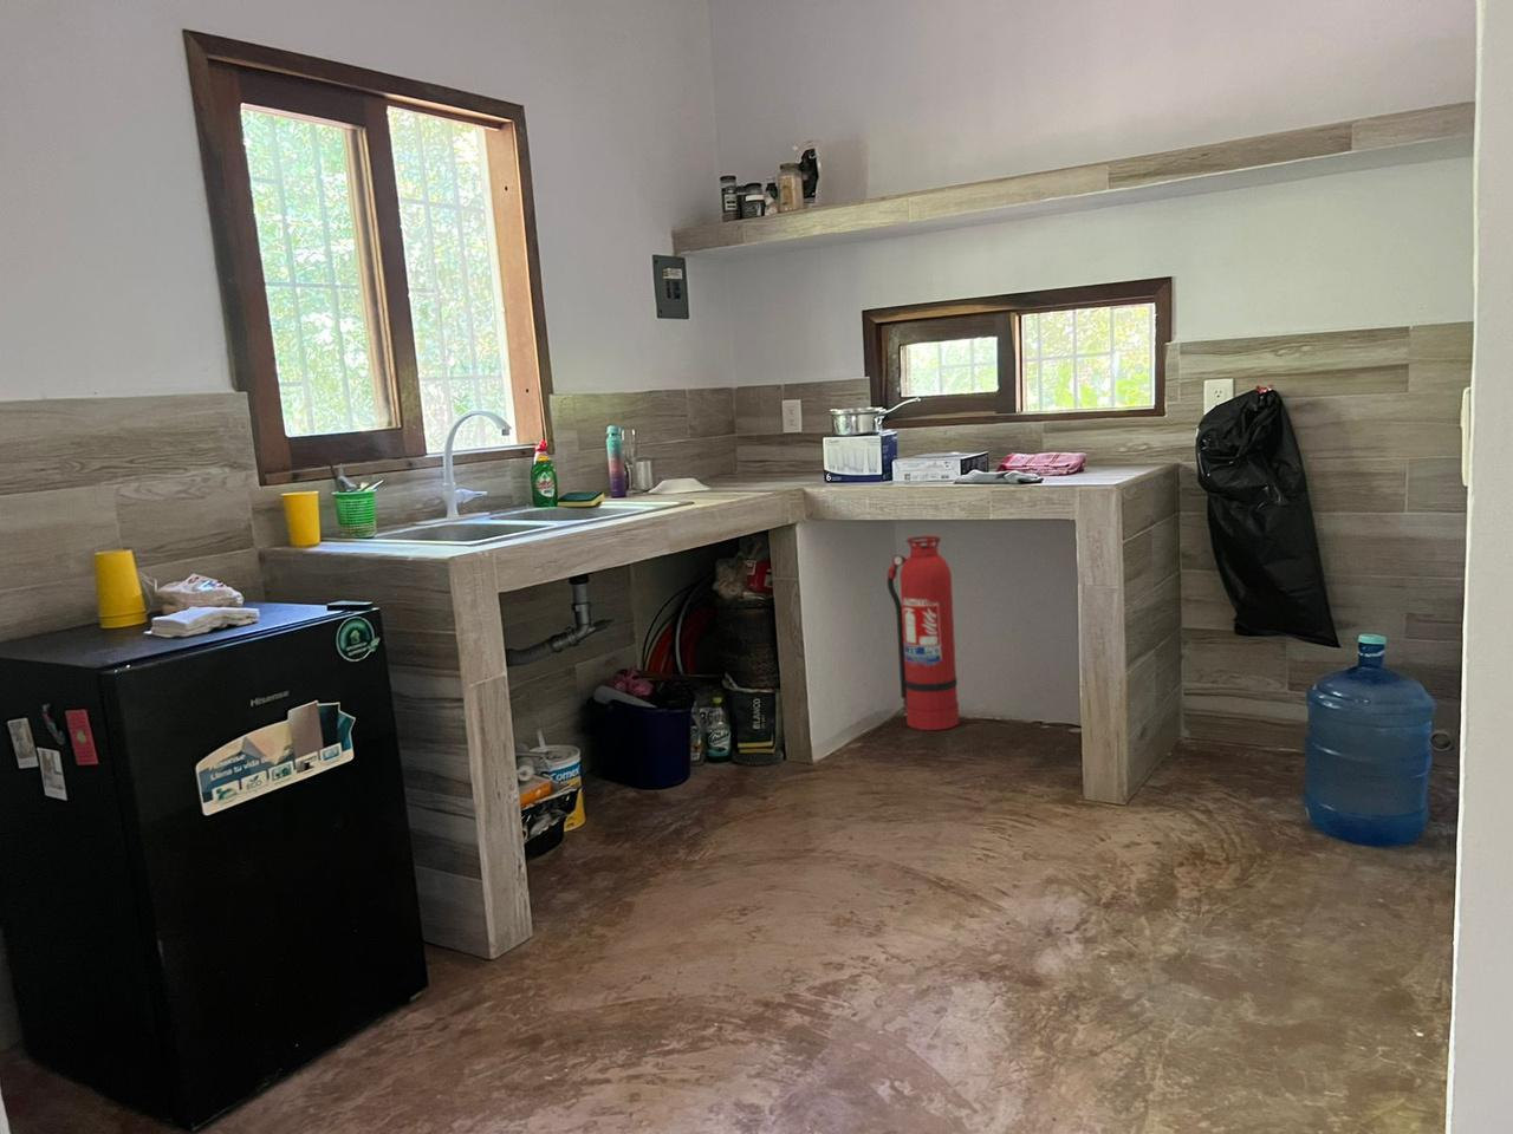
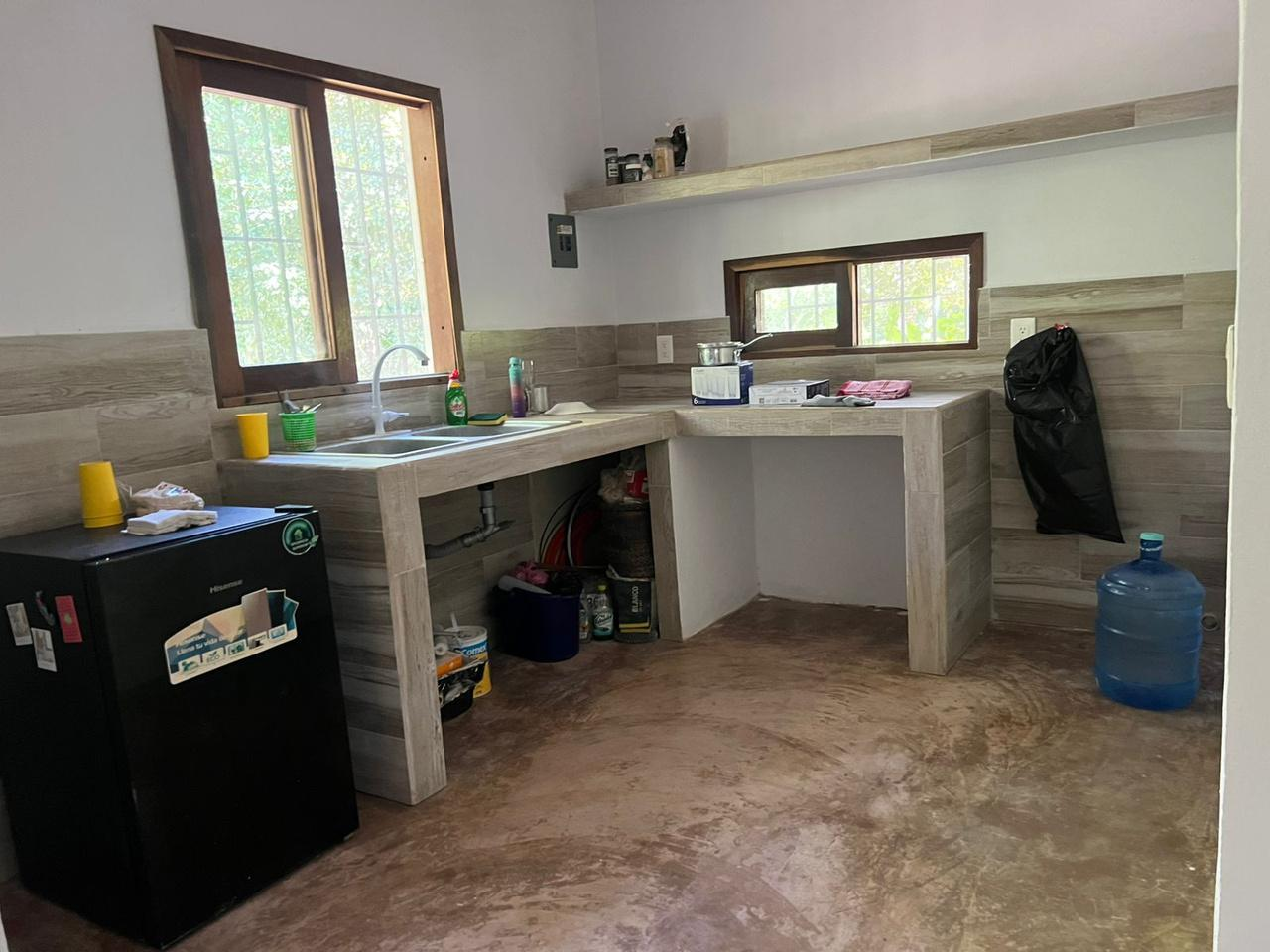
- fire extinguisher [886,535,960,731]
